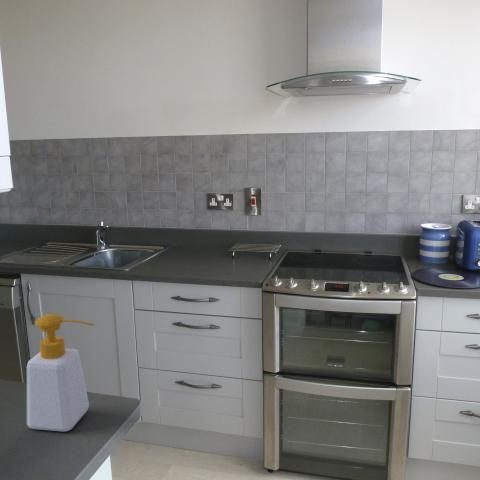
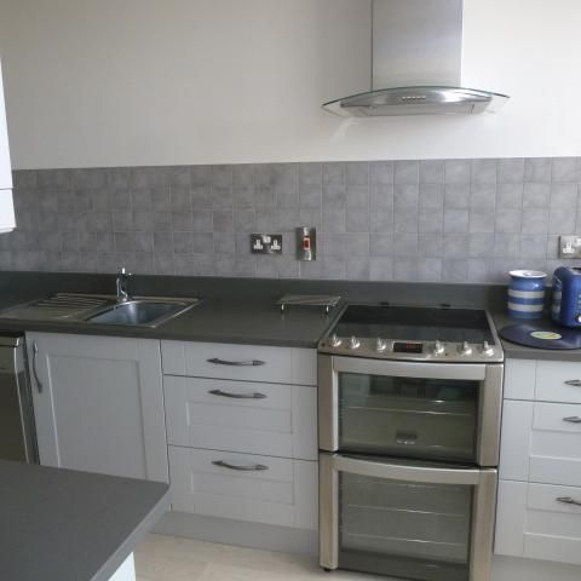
- soap bottle [26,313,95,433]
